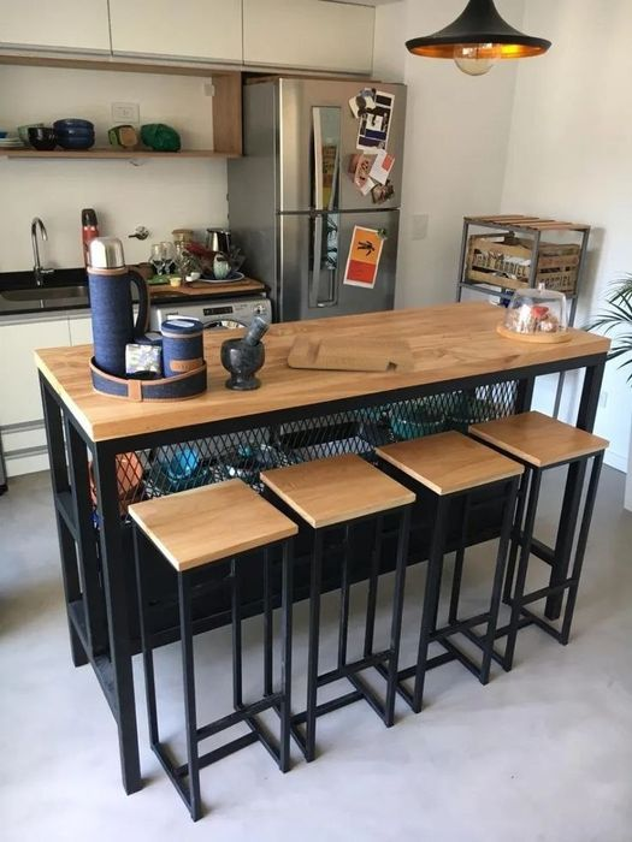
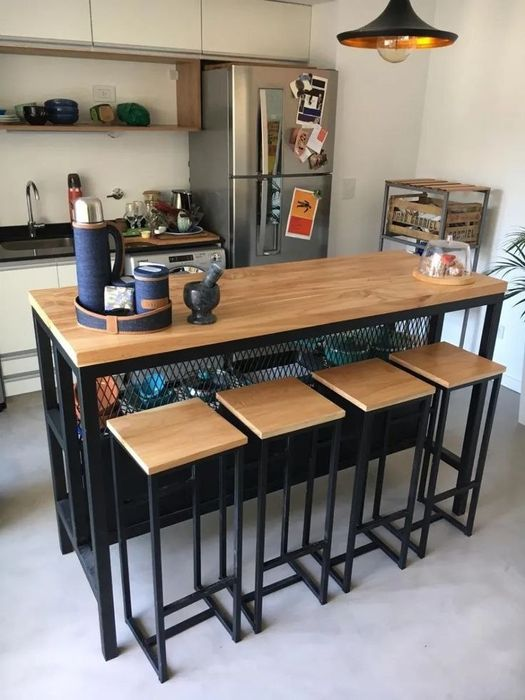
- cutting board [287,334,417,373]
